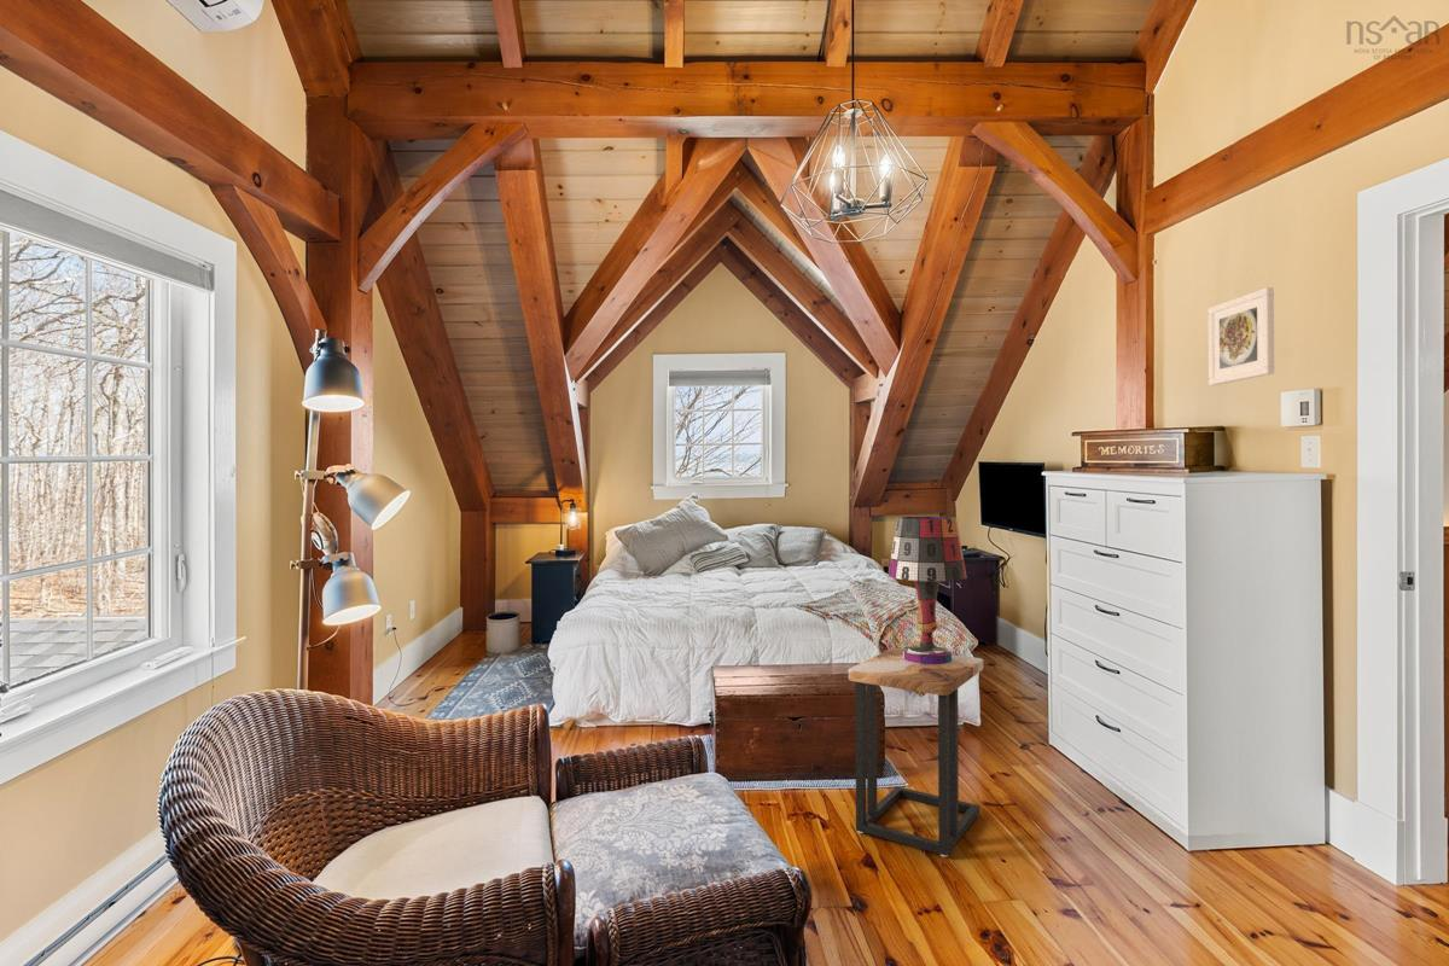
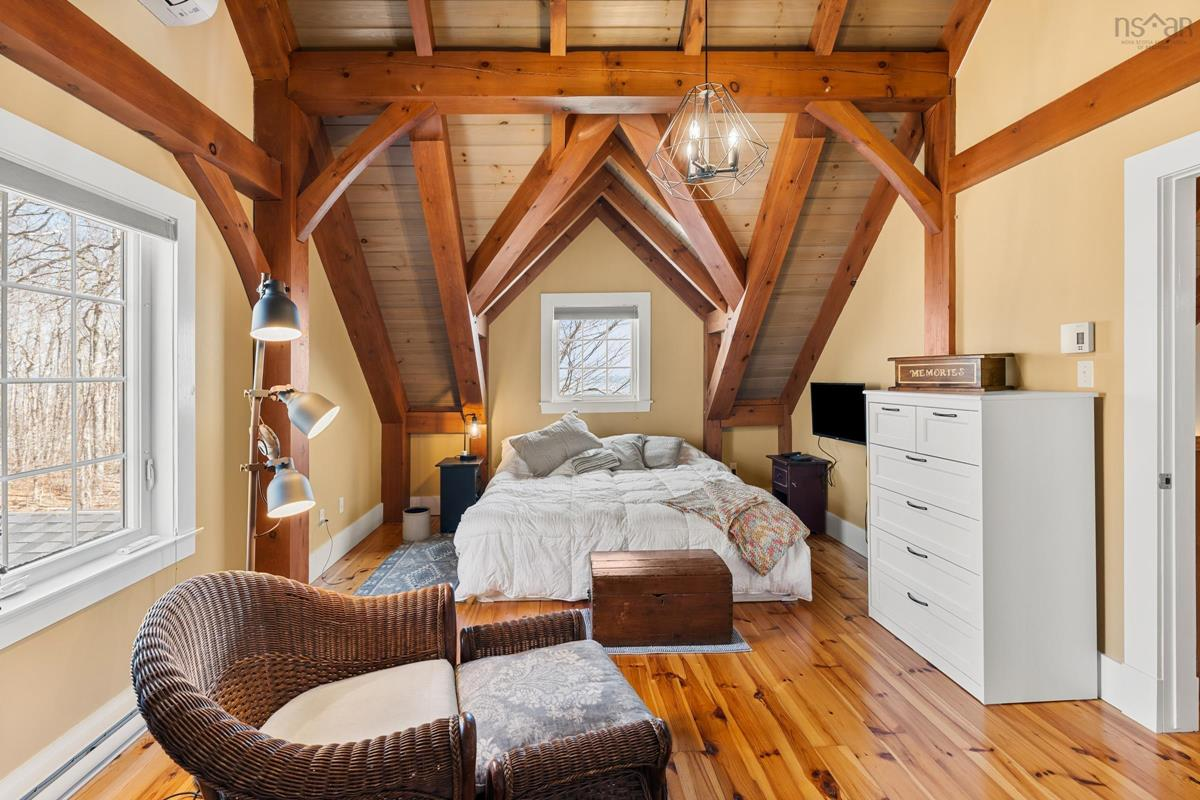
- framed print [1208,286,1275,386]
- side table [848,647,984,857]
- table lamp [888,516,968,664]
